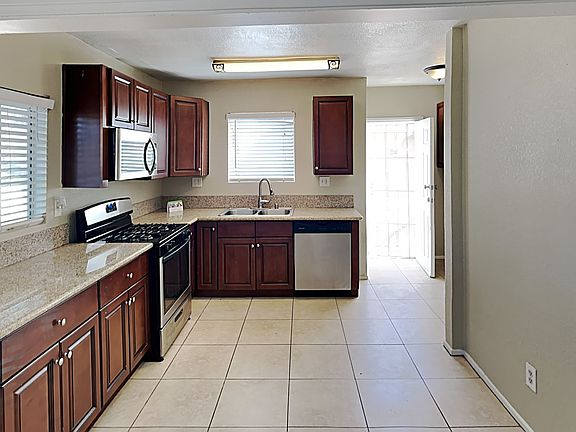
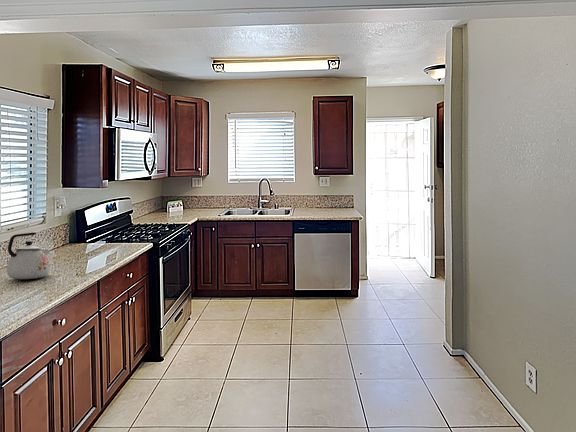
+ kettle [6,231,51,280]
